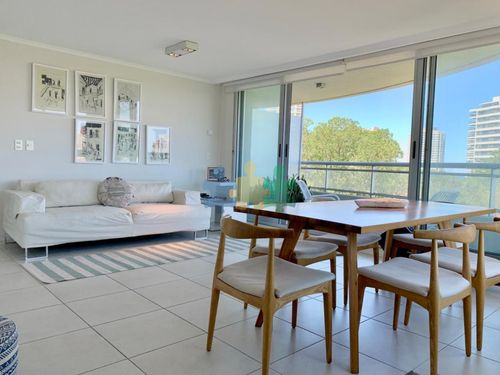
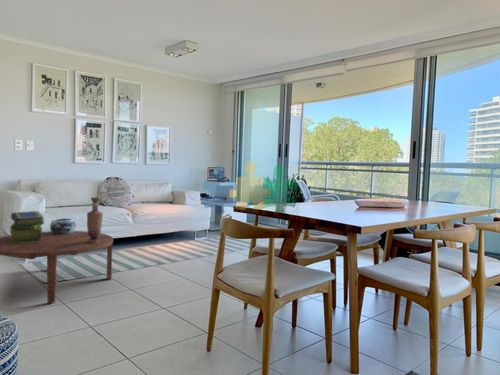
+ decorative bowl [49,217,77,235]
+ vase [86,196,104,243]
+ stack of books [9,210,46,244]
+ coffee table [0,230,114,304]
